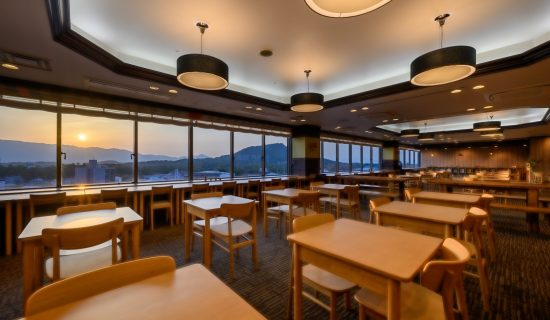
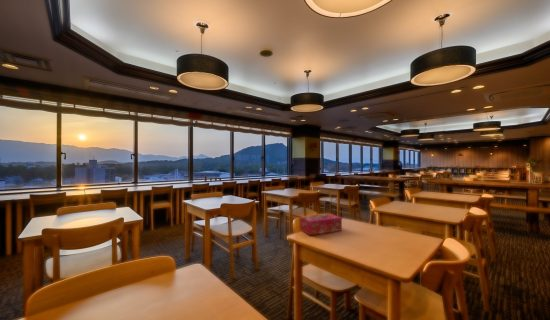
+ tissue box [298,213,343,236]
